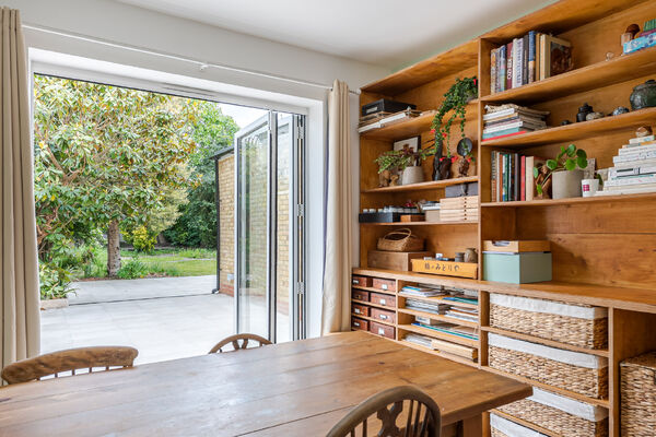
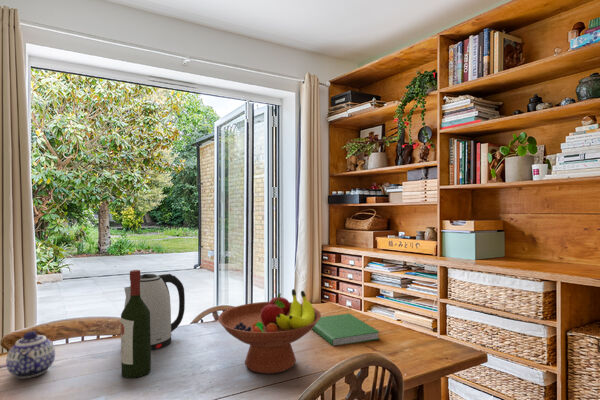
+ fruit bowl [217,288,322,375]
+ kettle [123,273,186,352]
+ hardcover book [311,312,381,347]
+ wine bottle [120,269,152,379]
+ teapot [5,330,56,379]
